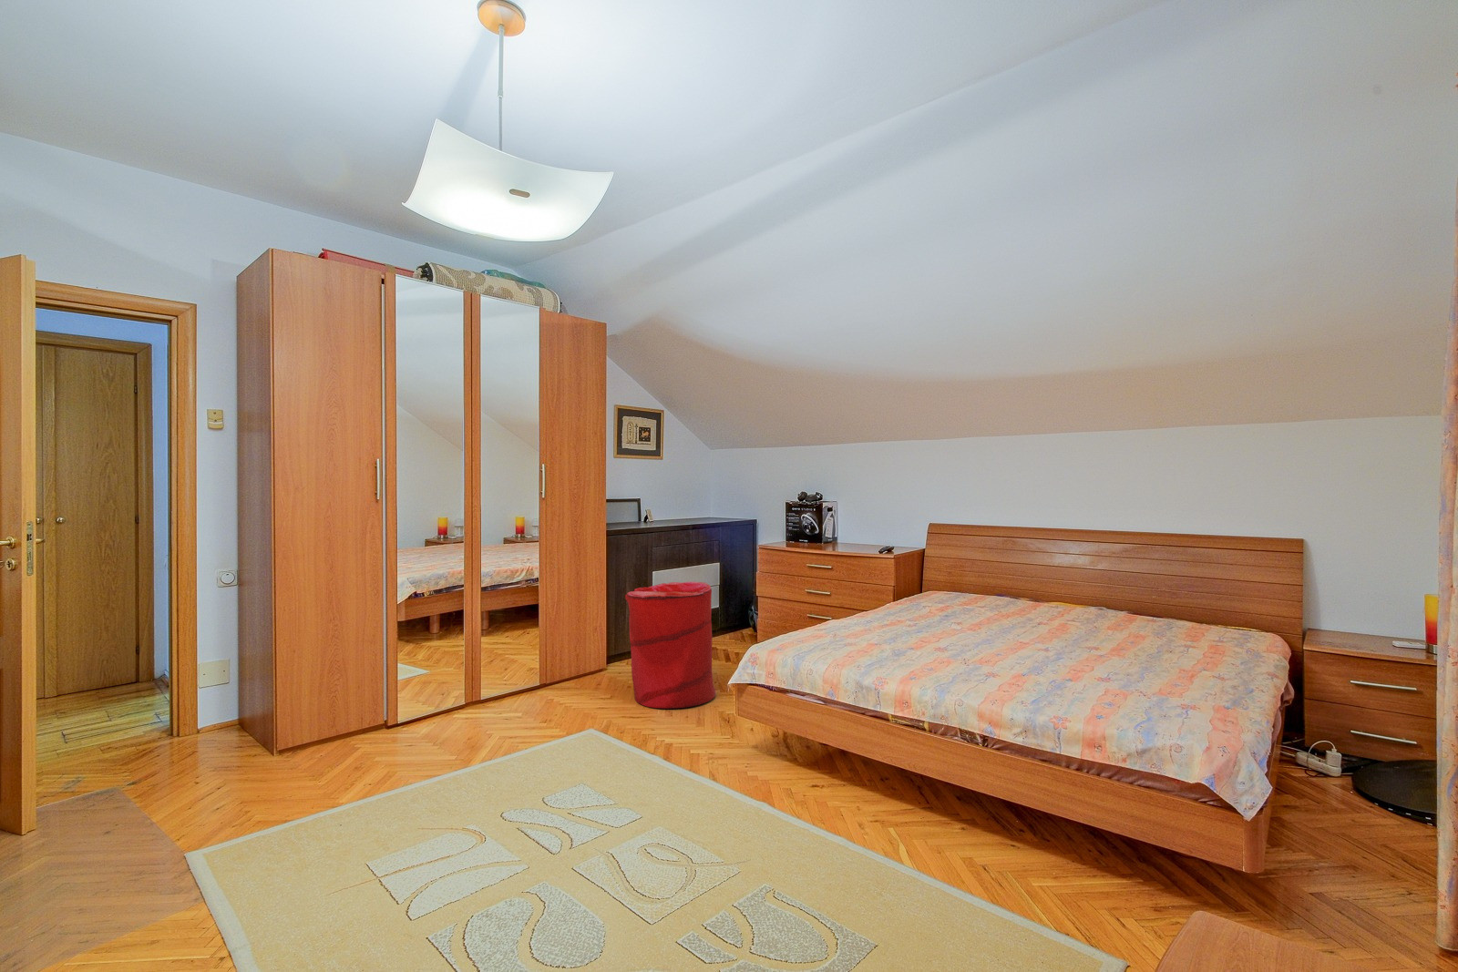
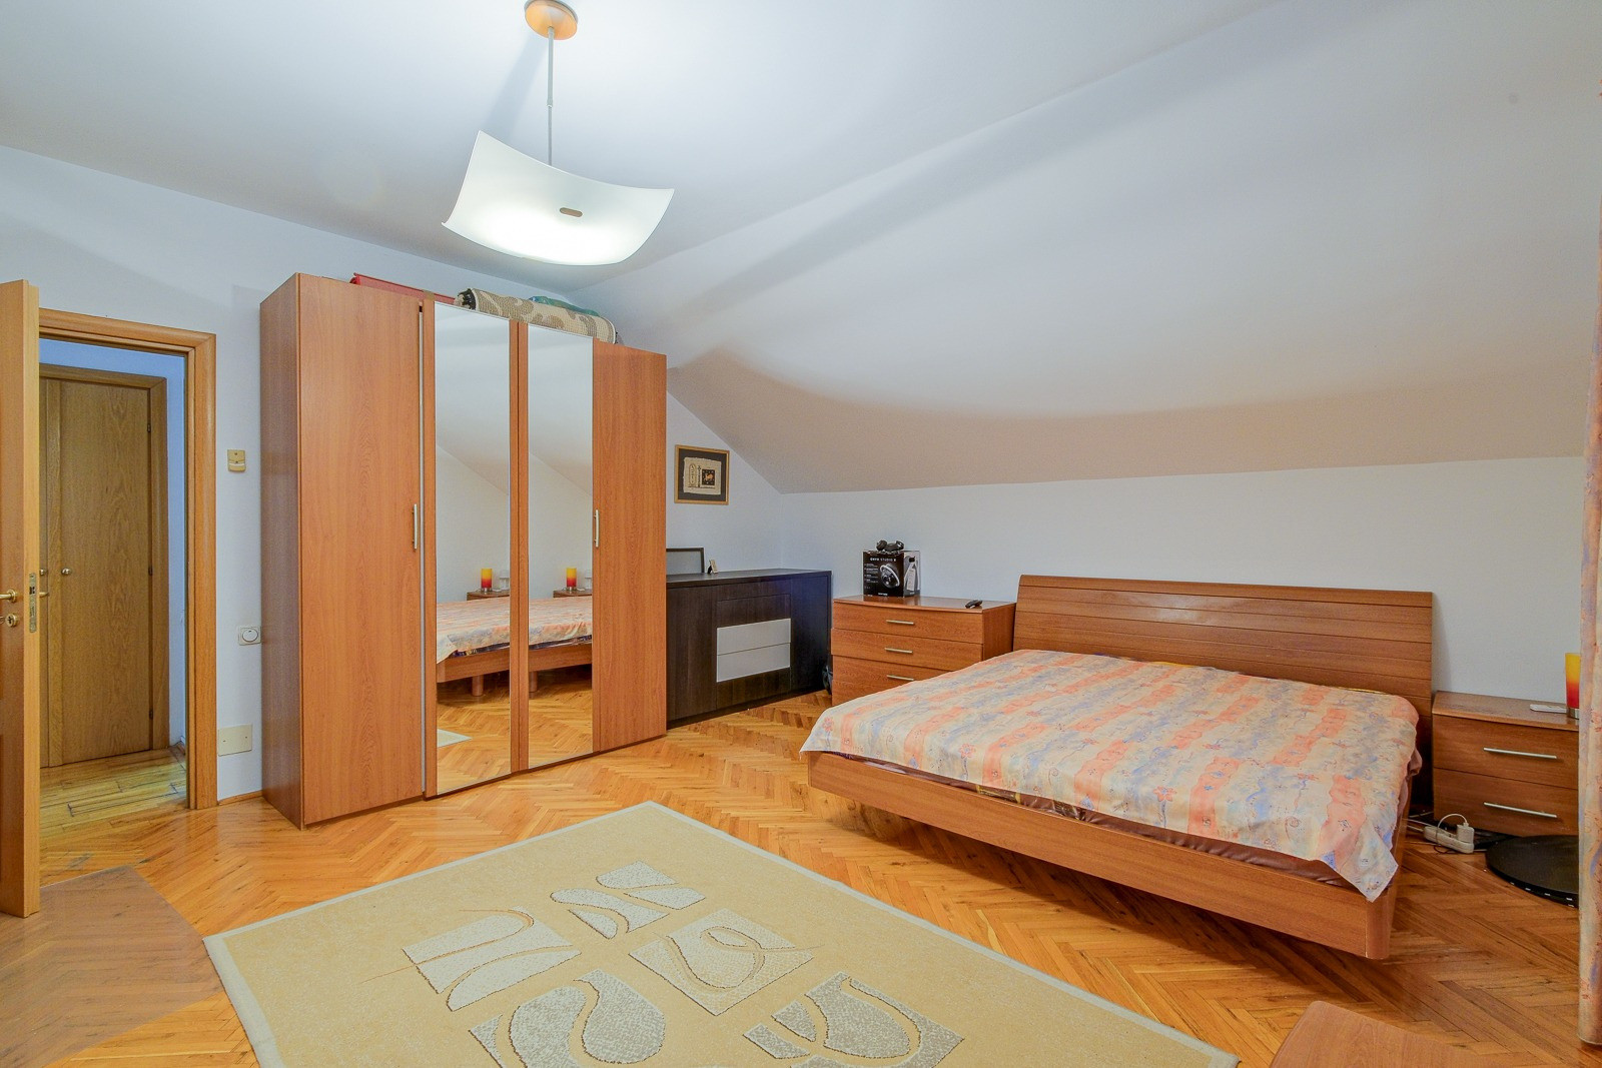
- laundry hamper [624,580,717,709]
